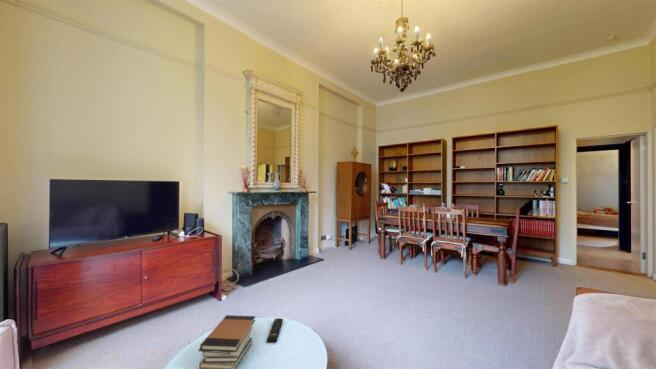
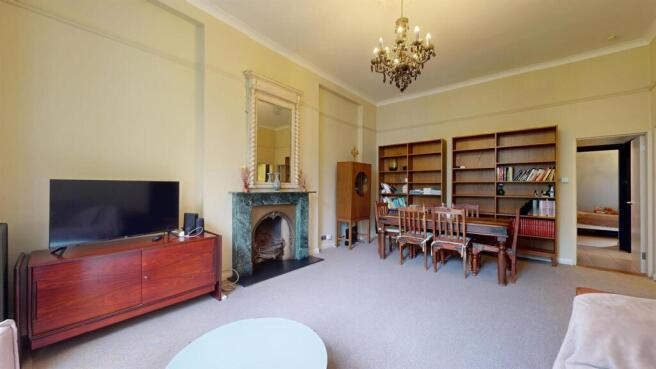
- remote control [266,318,284,344]
- book stack [197,314,257,369]
